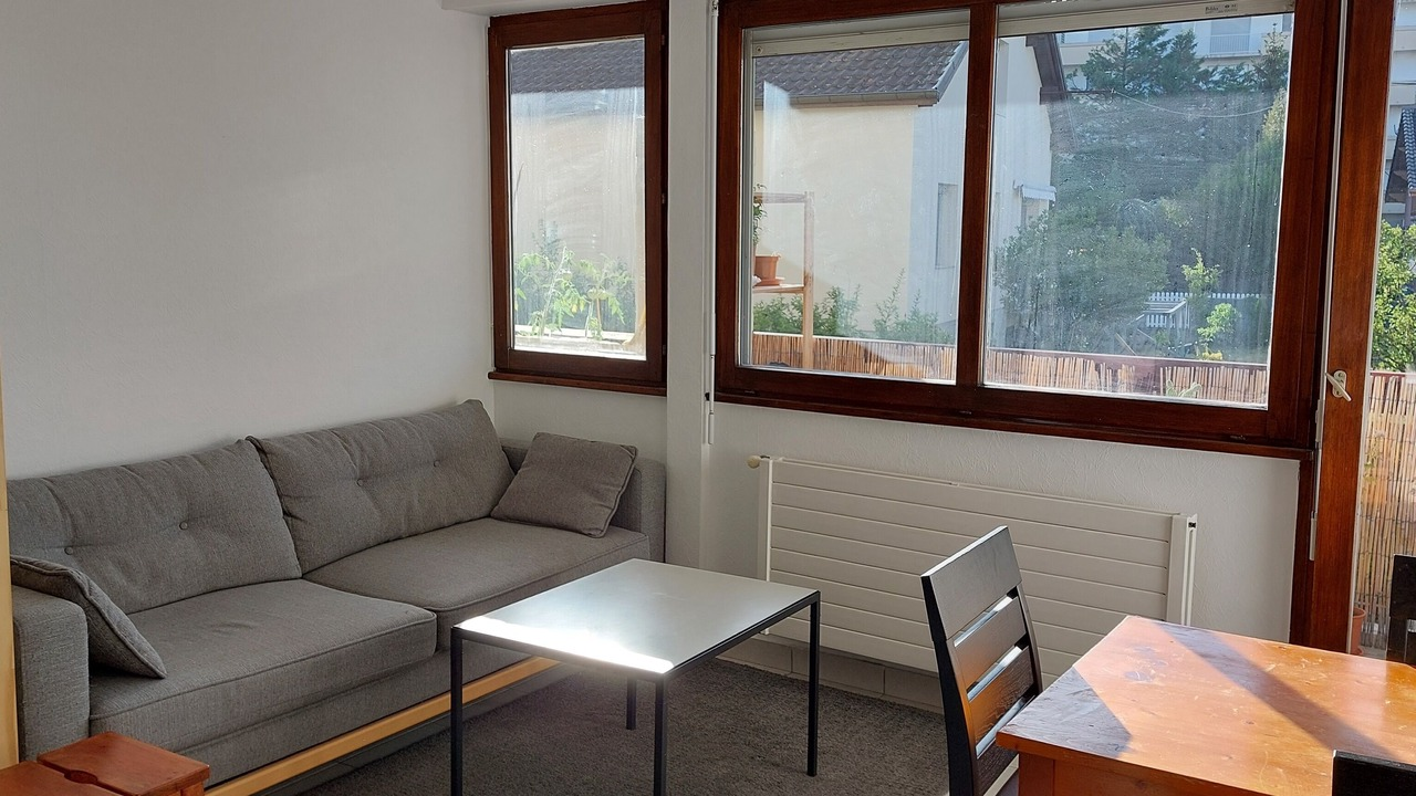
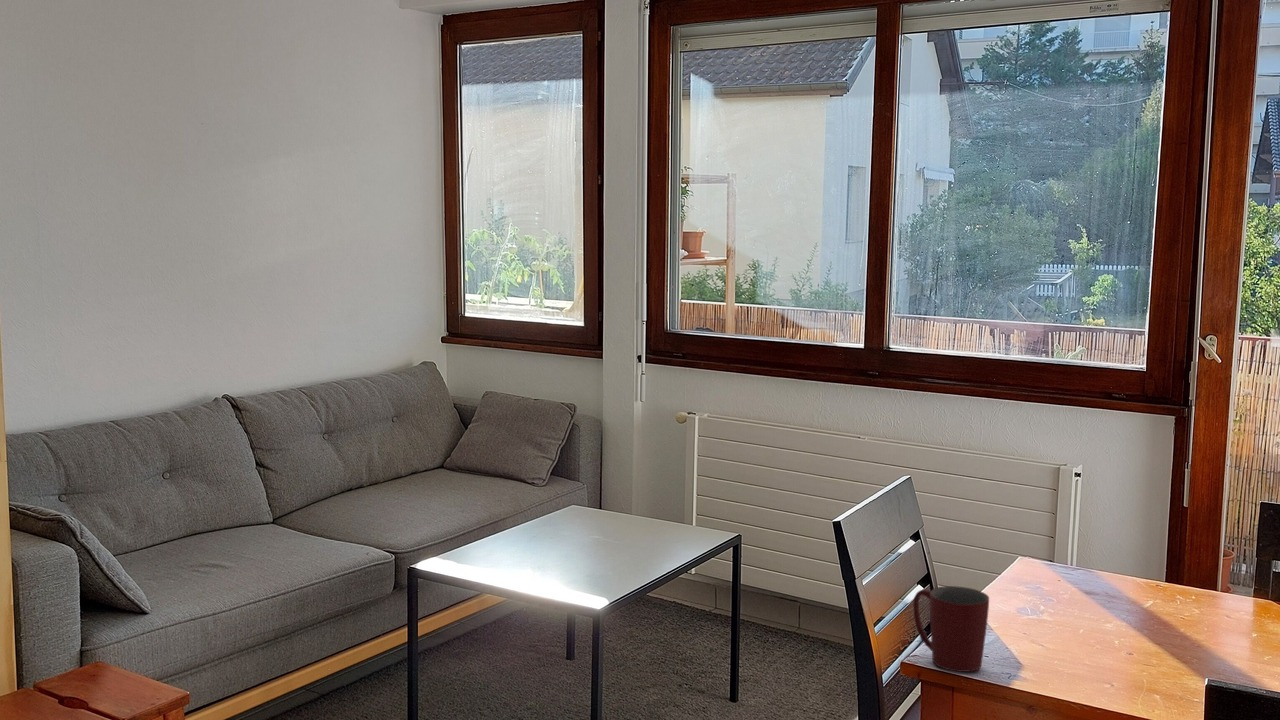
+ mug [912,585,990,673]
